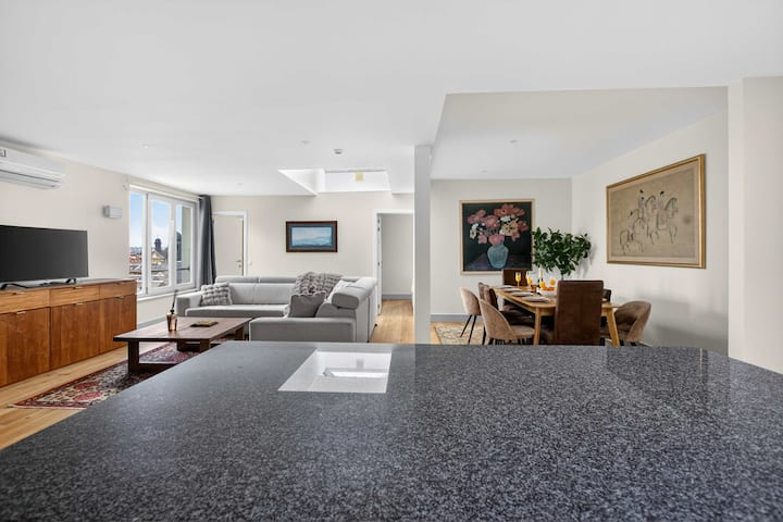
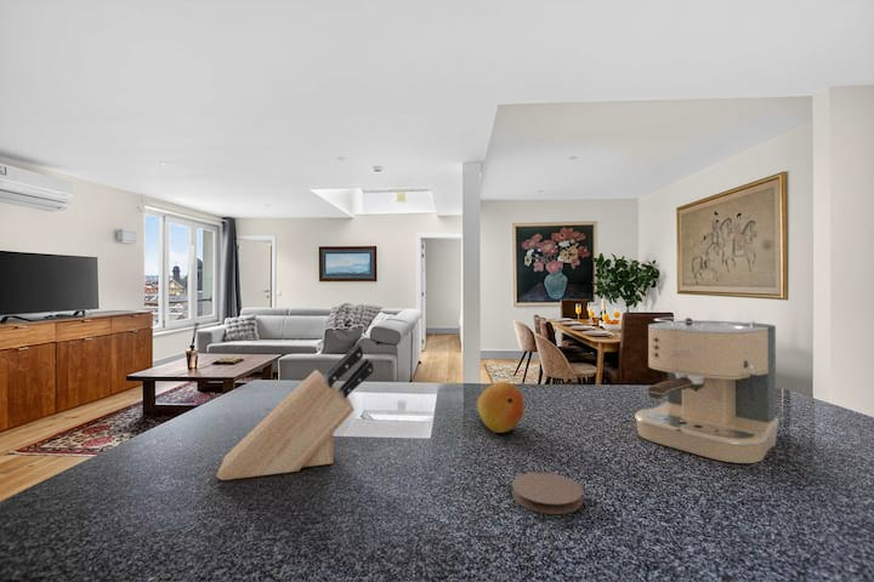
+ fruit [476,381,526,434]
+ coaster [511,472,584,515]
+ knife block [215,342,375,481]
+ coffee maker [634,316,779,464]
